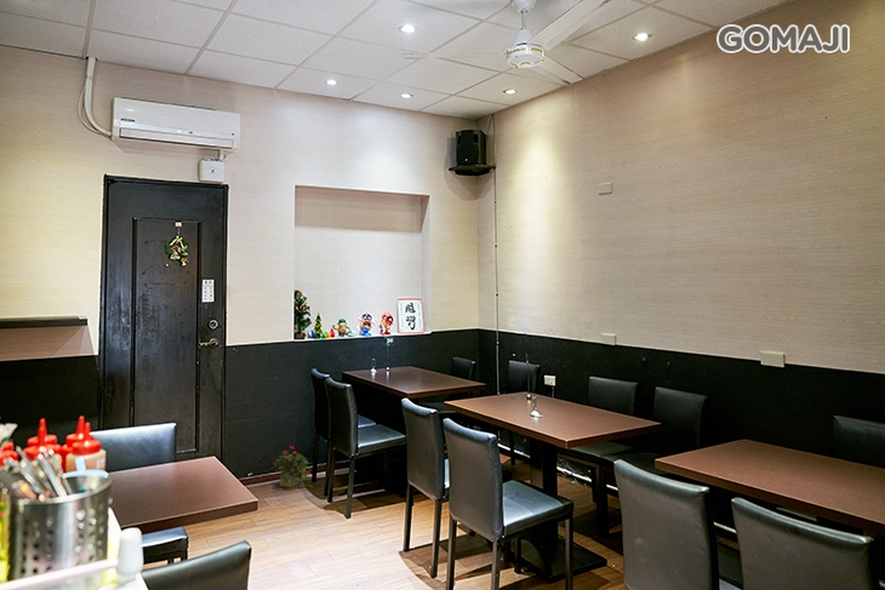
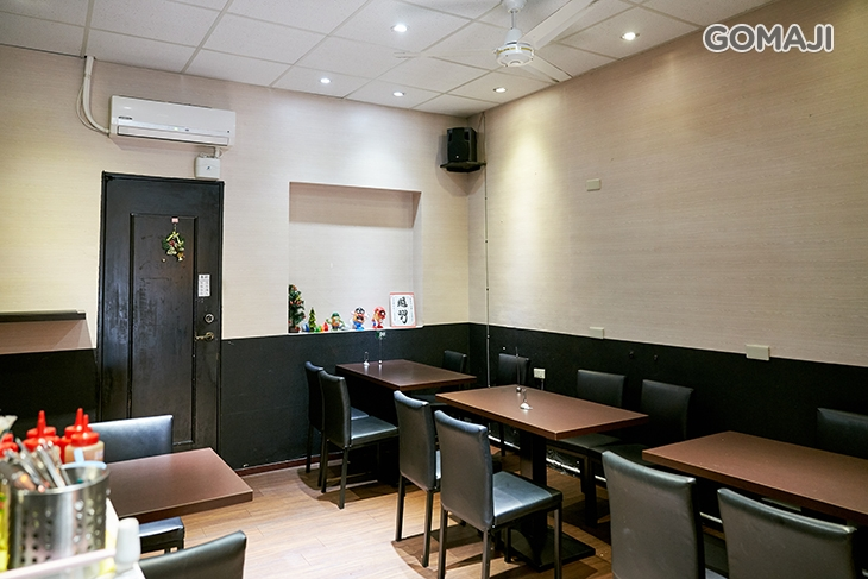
- potted plant [273,445,313,488]
